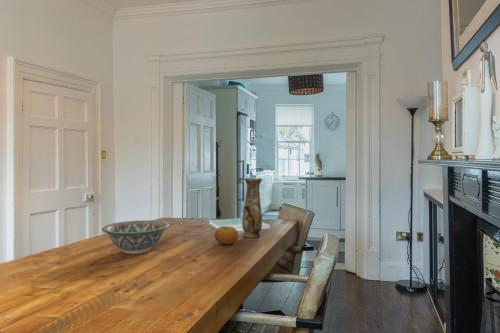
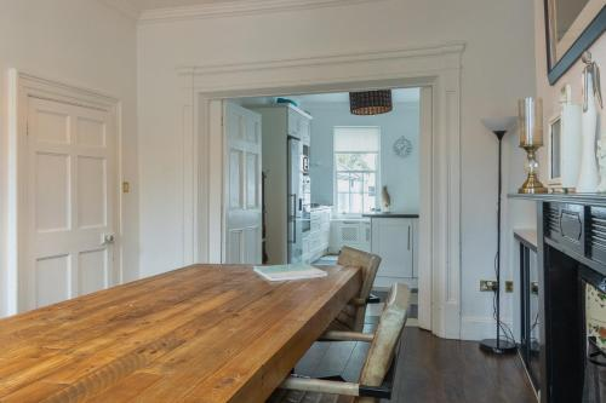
- fruit [214,225,239,246]
- vase [241,177,263,238]
- decorative bowl [101,219,170,255]
